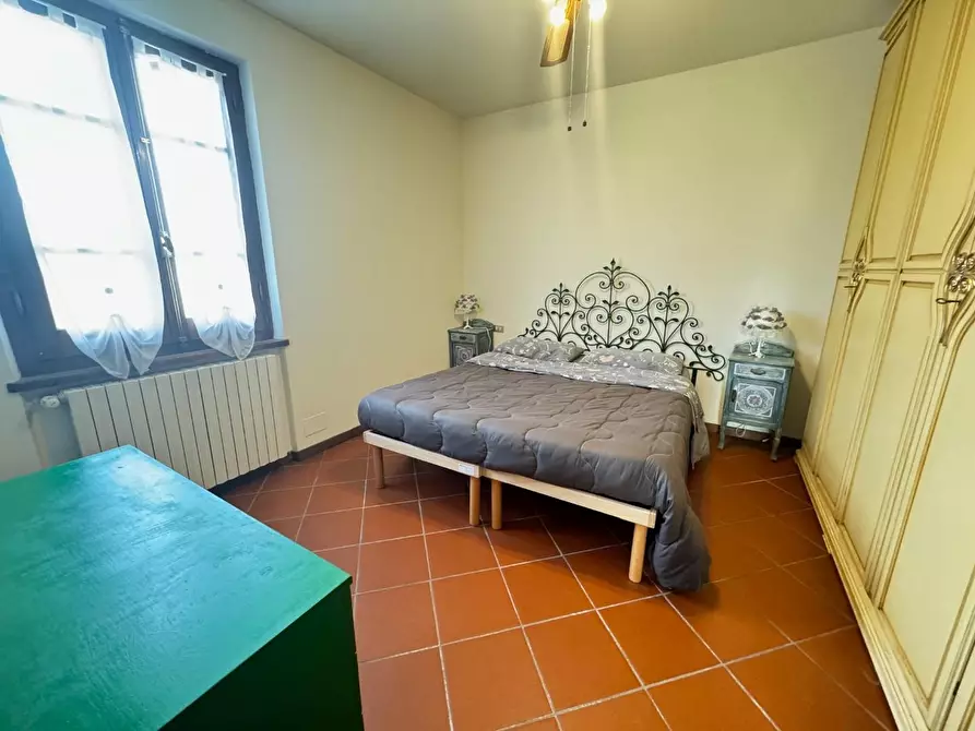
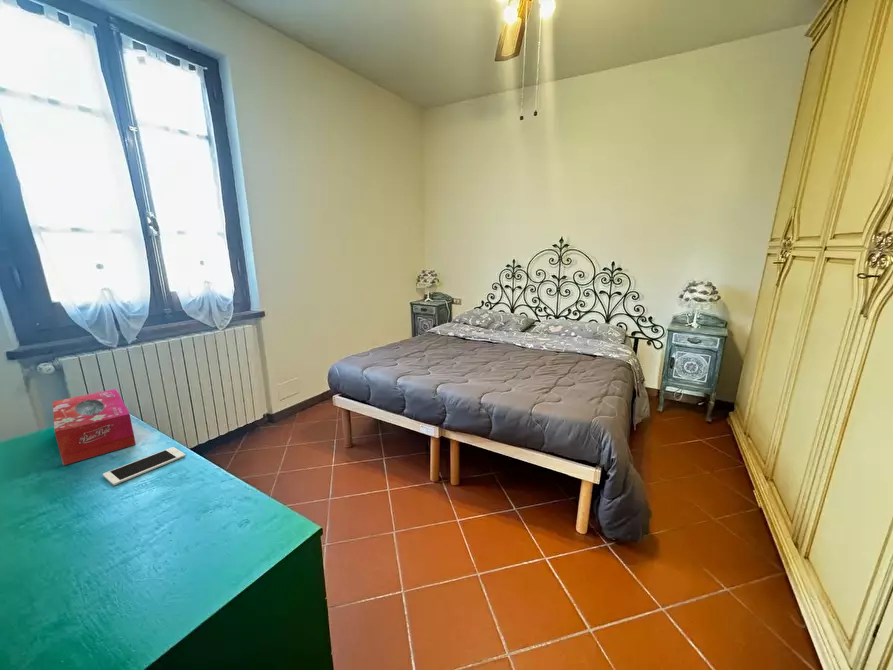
+ cell phone [102,446,186,486]
+ tissue box [52,388,137,466]
